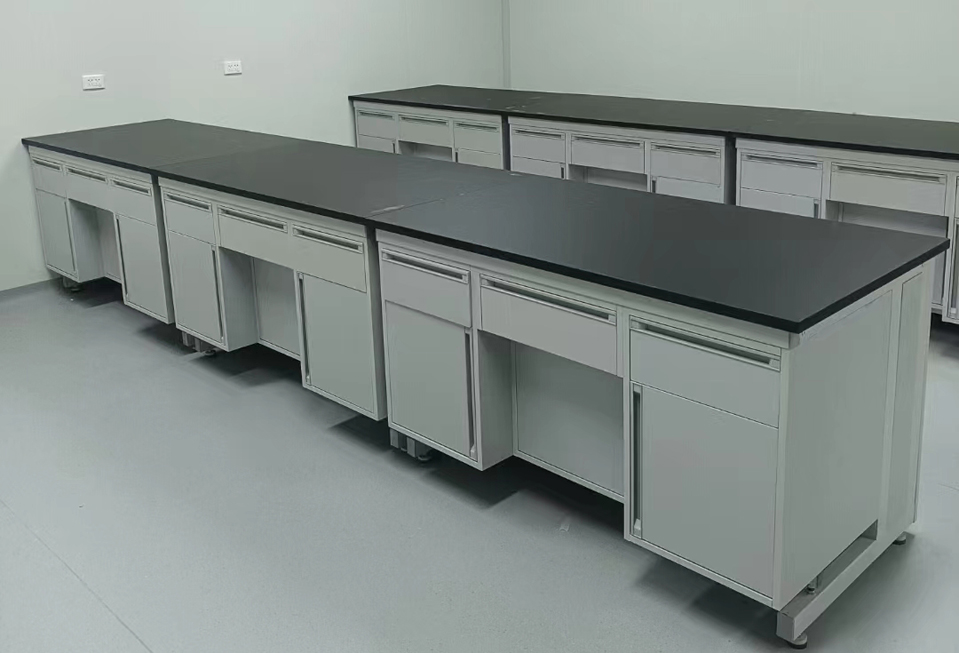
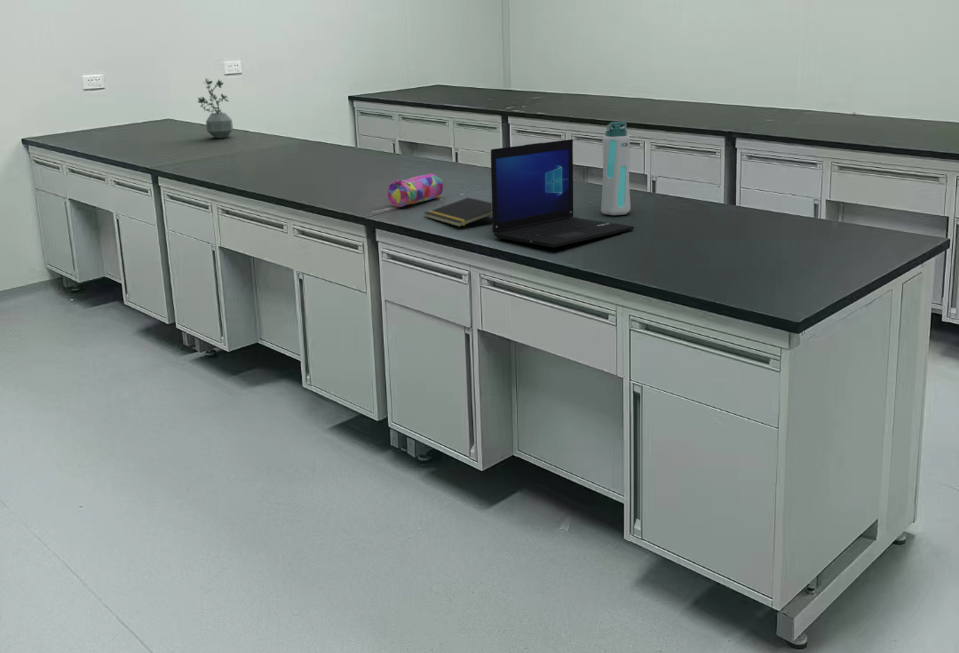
+ water bottle [600,121,632,216]
+ potted plant [196,77,234,139]
+ pencil case [387,173,444,208]
+ laptop [490,138,635,248]
+ notepad [424,197,492,228]
